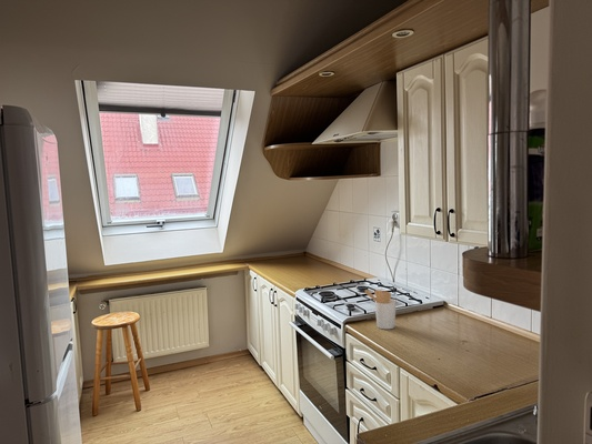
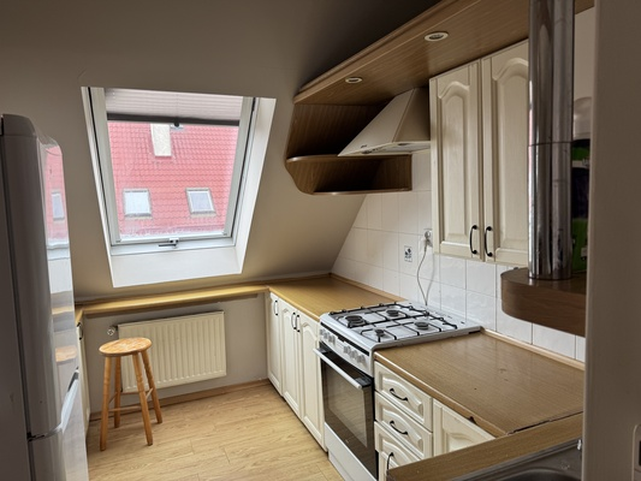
- utensil holder [364,289,397,330]
